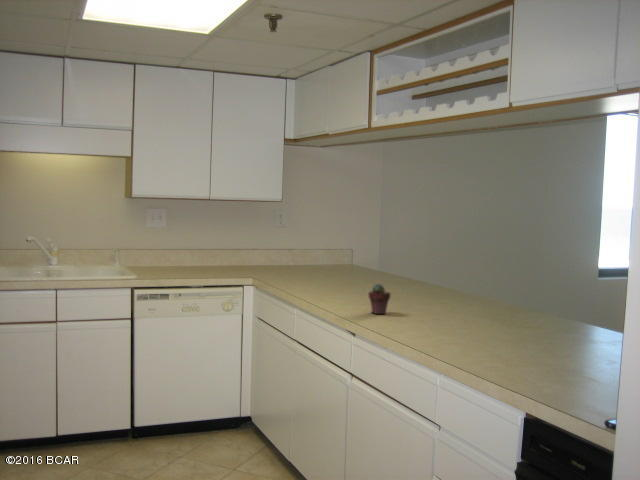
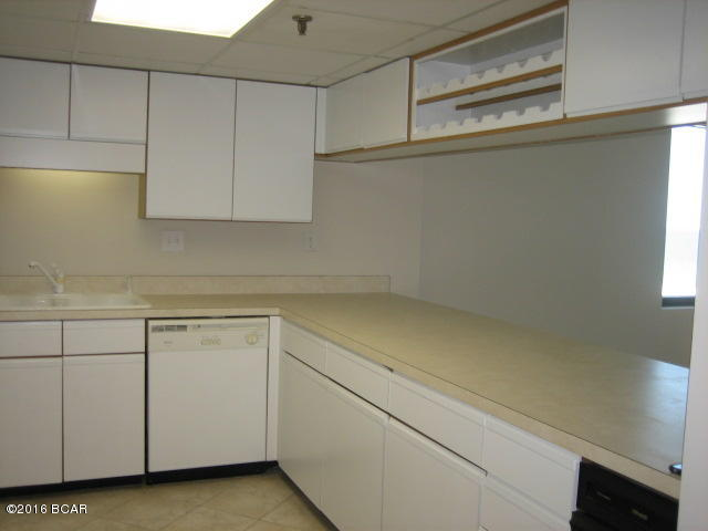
- potted succulent [367,283,392,315]
